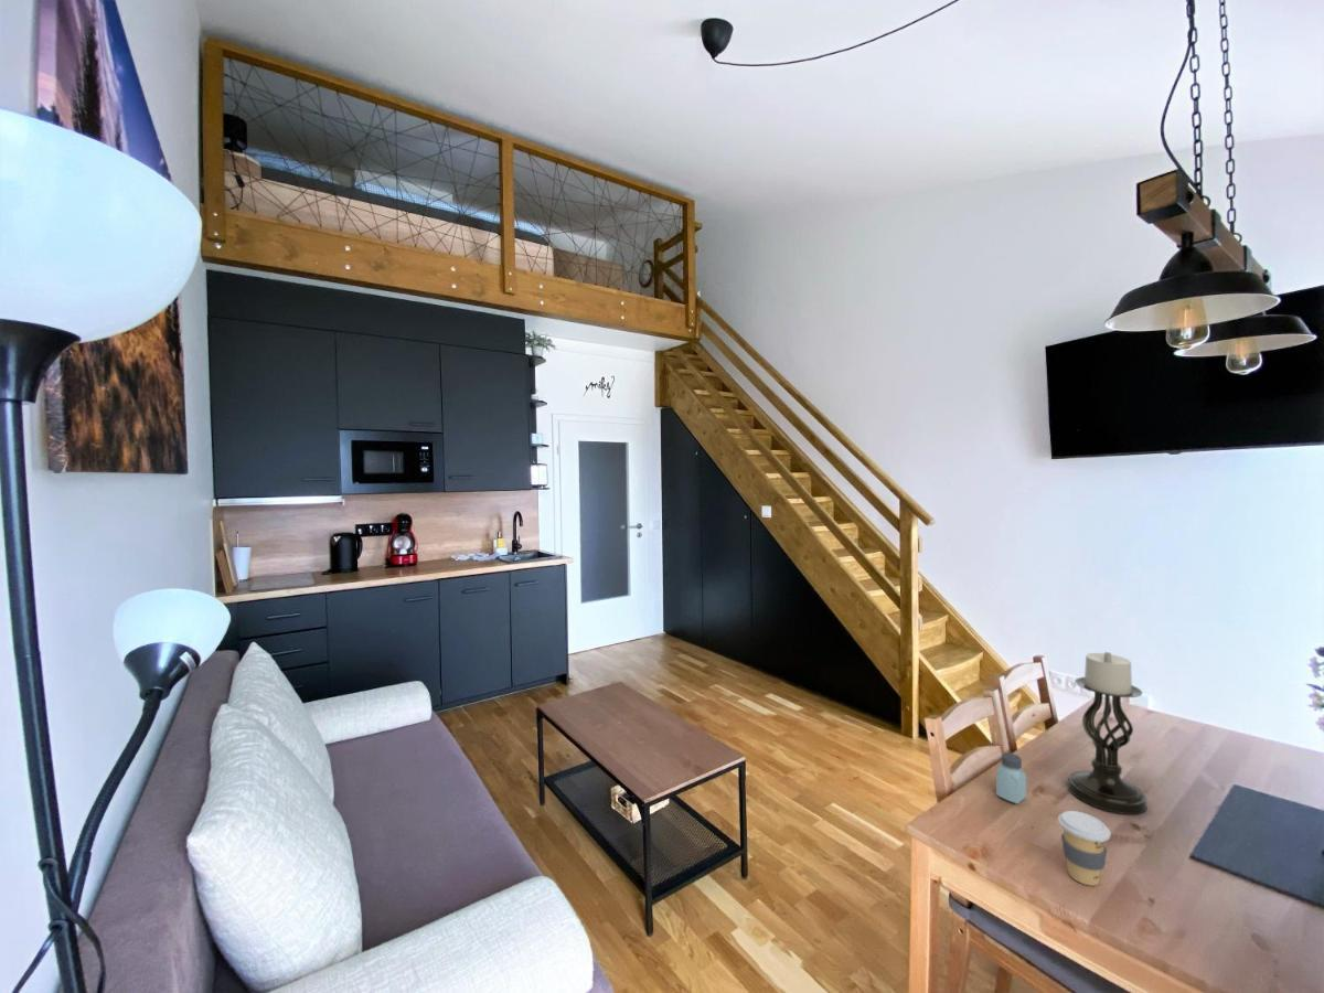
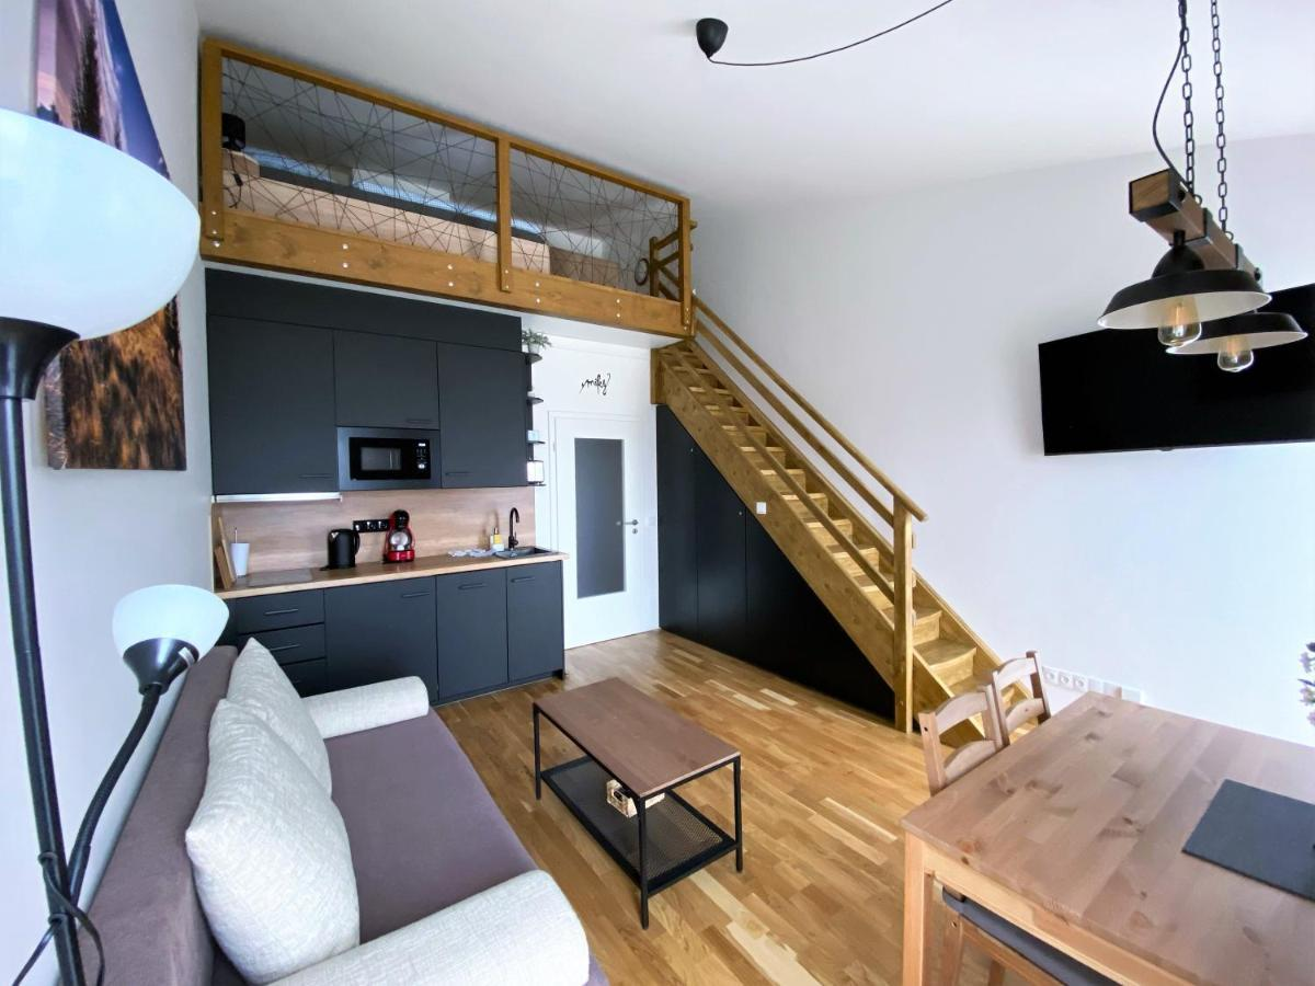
- candle holder [1067,651,1149,815]
- saltshaker [995,751,1027,804]
- coffee cup [1057,810,1111,887]
